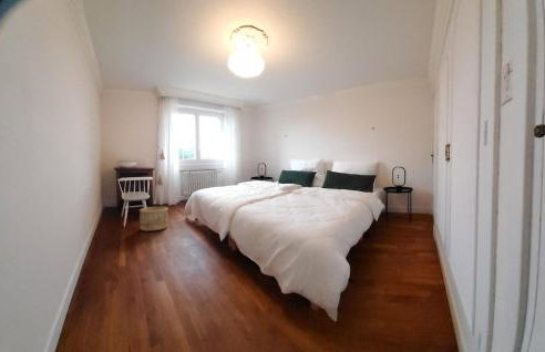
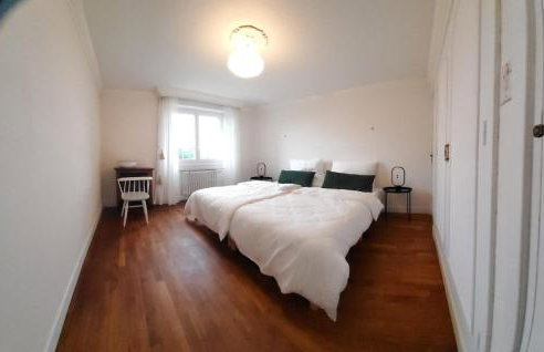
- wooden bucket [138,206,169,232]
